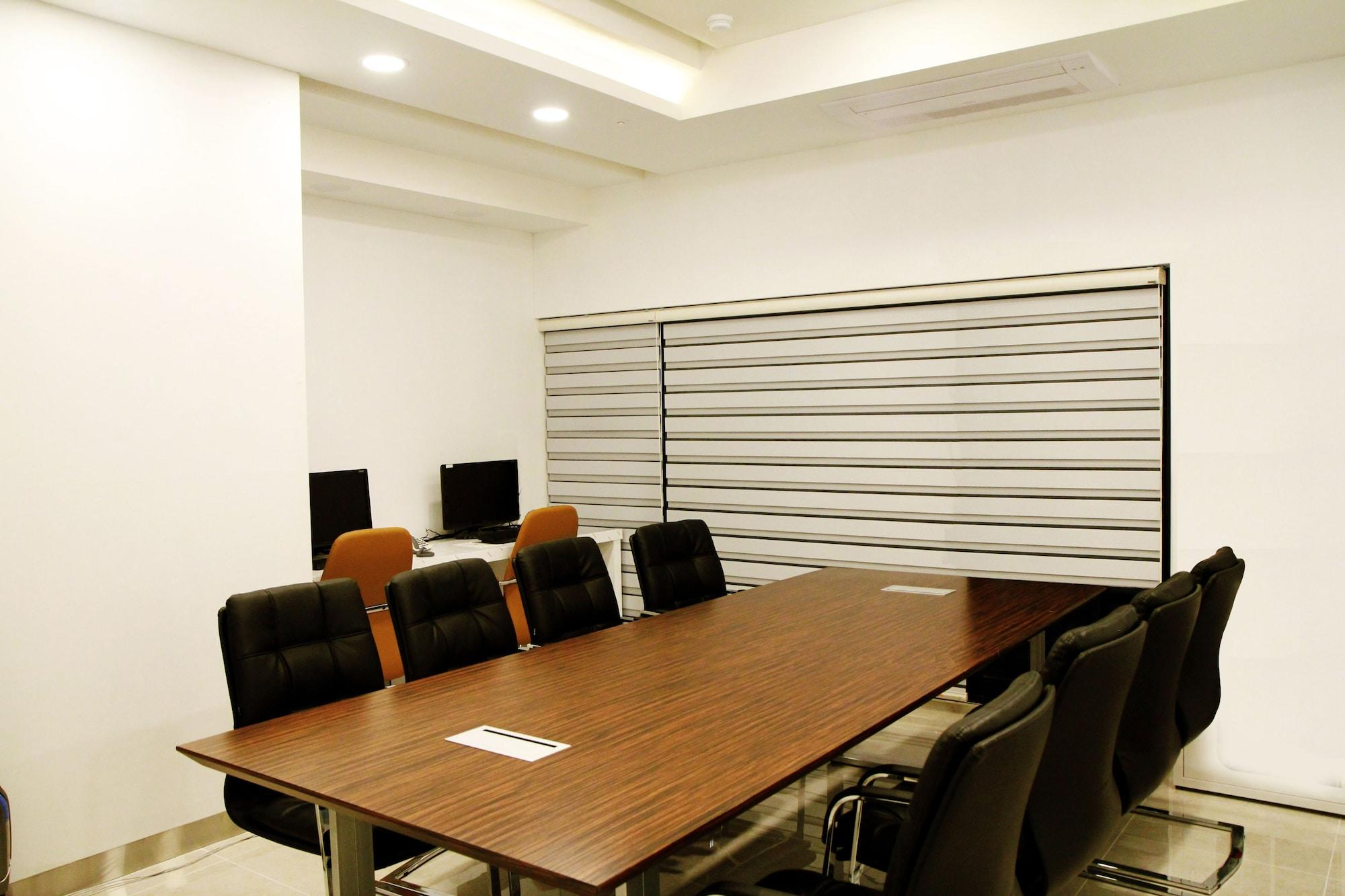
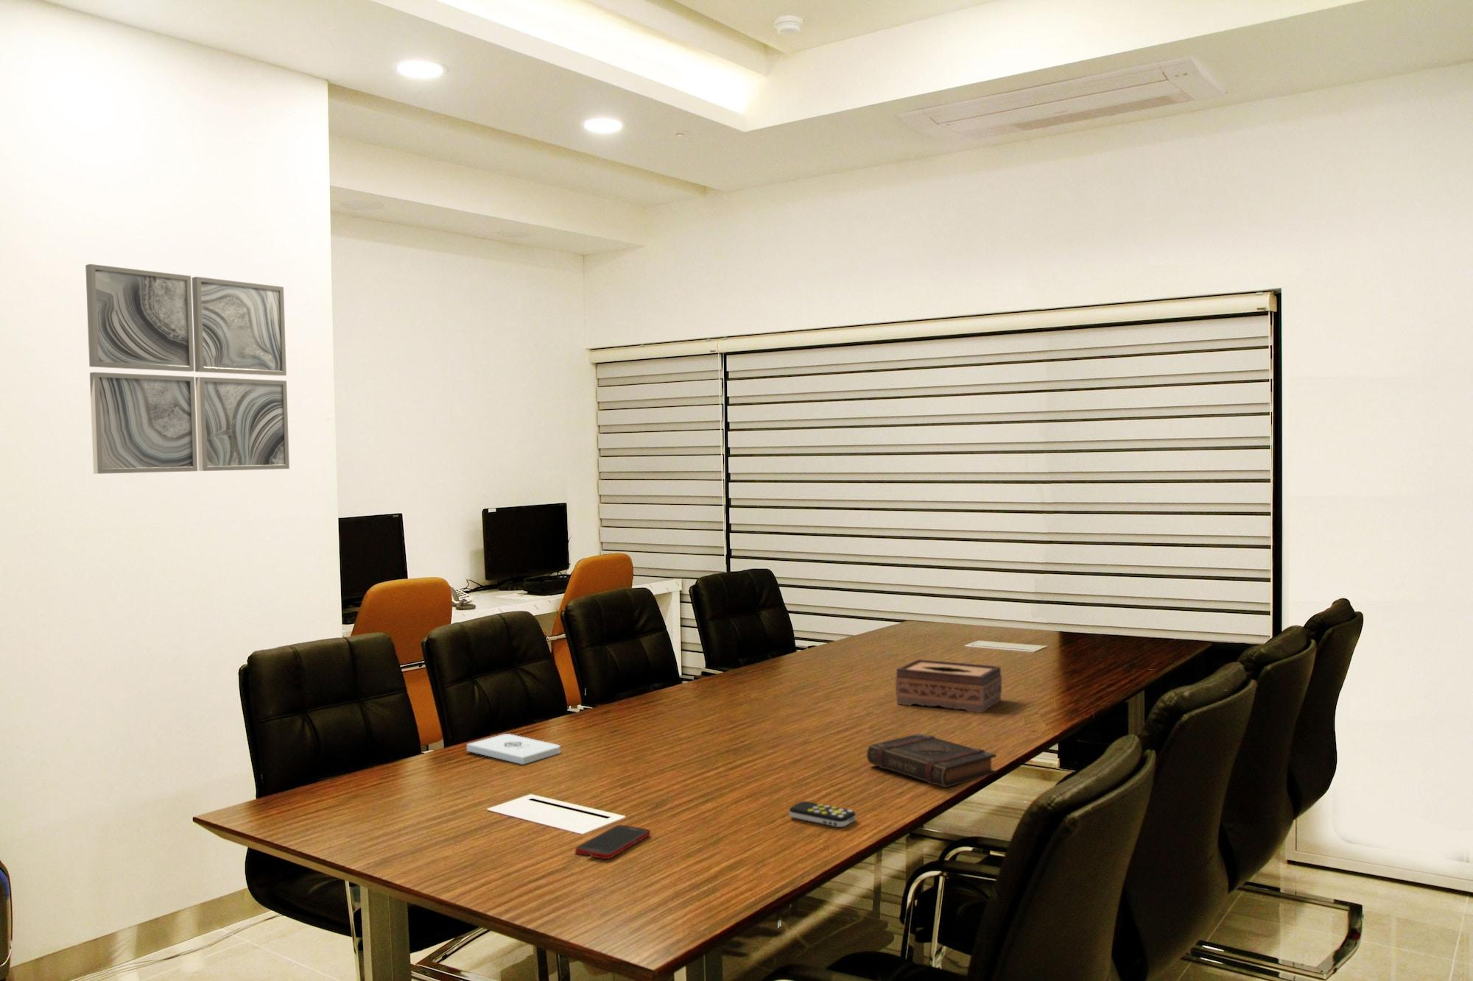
+ notepad [467,732,561,765]
+ cell phone [575,824,651,859]
+ remote control [789,800,856,828]
+ wall art [84,264,290,475]
+ book [866,732,998,788]
+ tissue box [895,659,1002,713]
